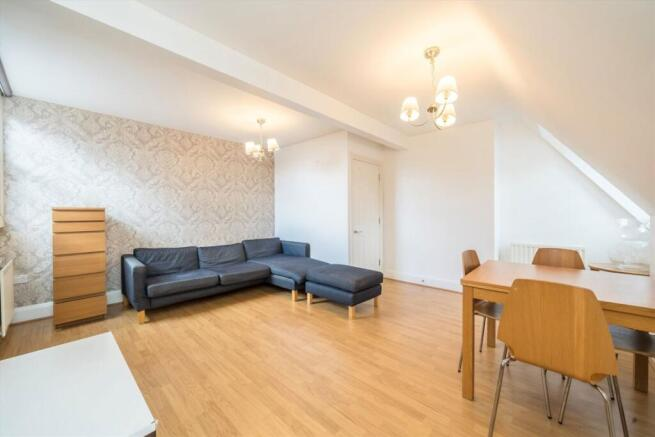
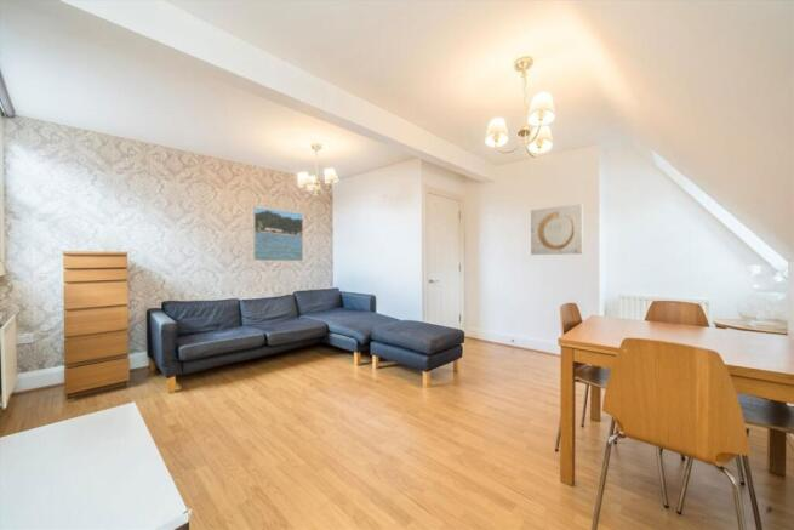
+ wall art [530,203,584,256]
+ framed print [252,206,304,262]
